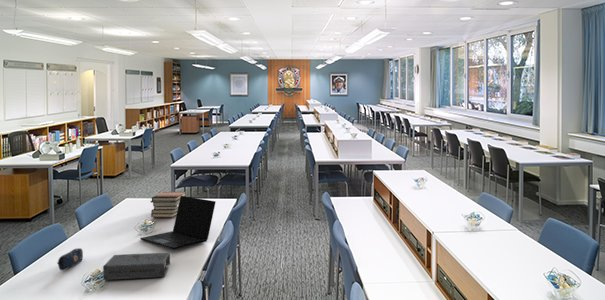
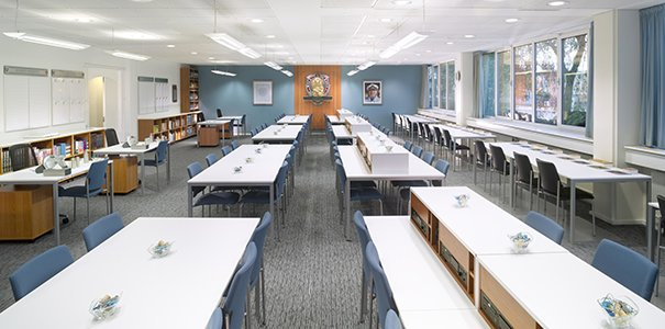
- laptop [139,196,216,250]
- pencil case [56,247,84,271]
- book stack [150,191,187,218]
- book [102,252,171,281]
